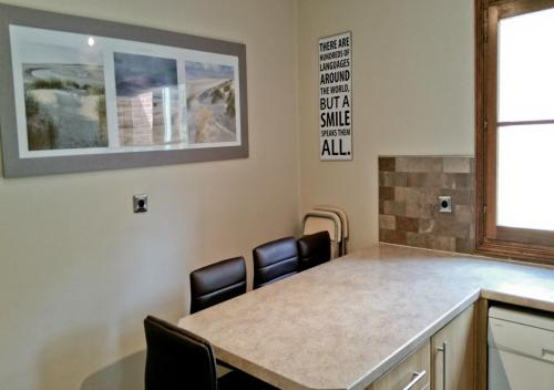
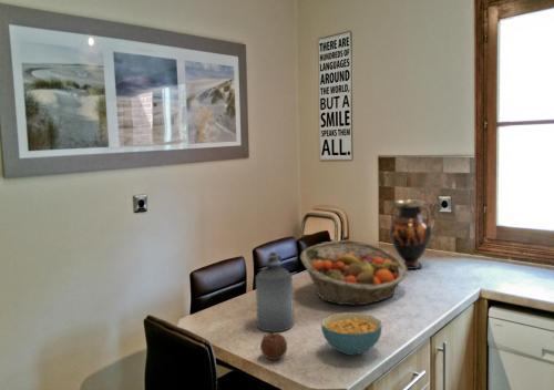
+ vase [388,199,433,270]
+ apple [259,332,288,361]
+ cereal bowl [320,311,383,357]
+ bottle [255,252,295,332]
+ fruit basket [299,239,408,306]
